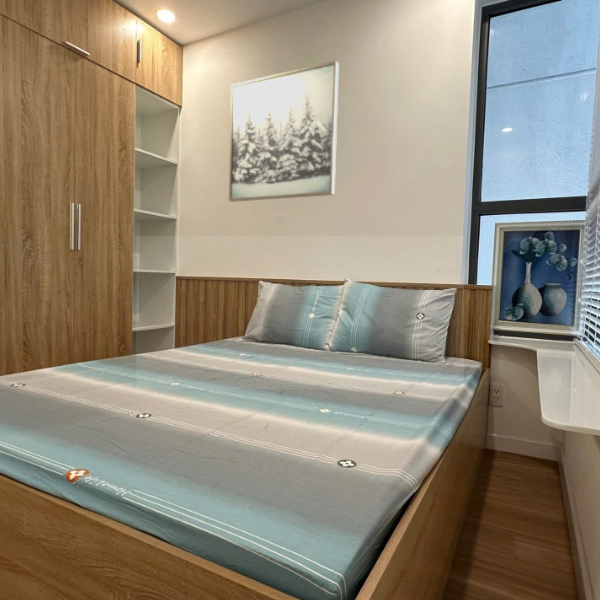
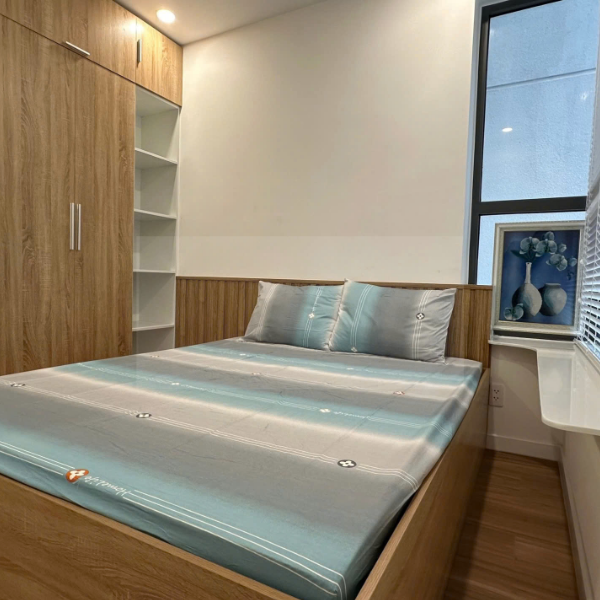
- wall art [228,60,340,203]
